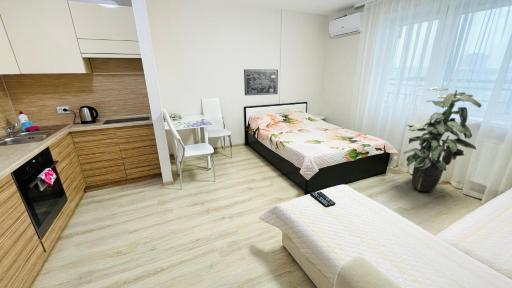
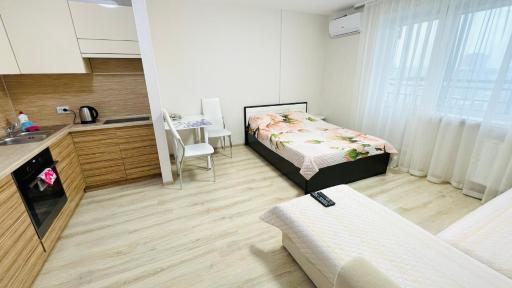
- indoor plant [402,86,482,194]
- wall art [243,68,279,97]
